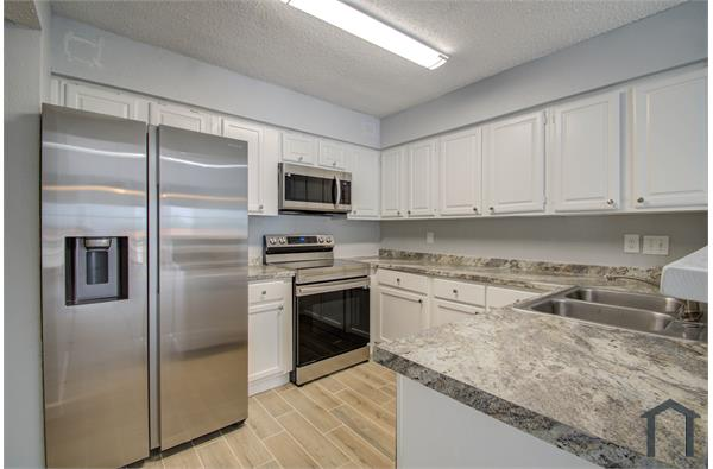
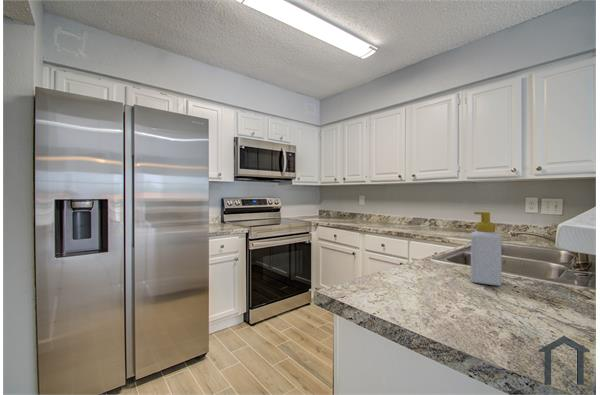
+ soap bottle [470,211,503,287]
